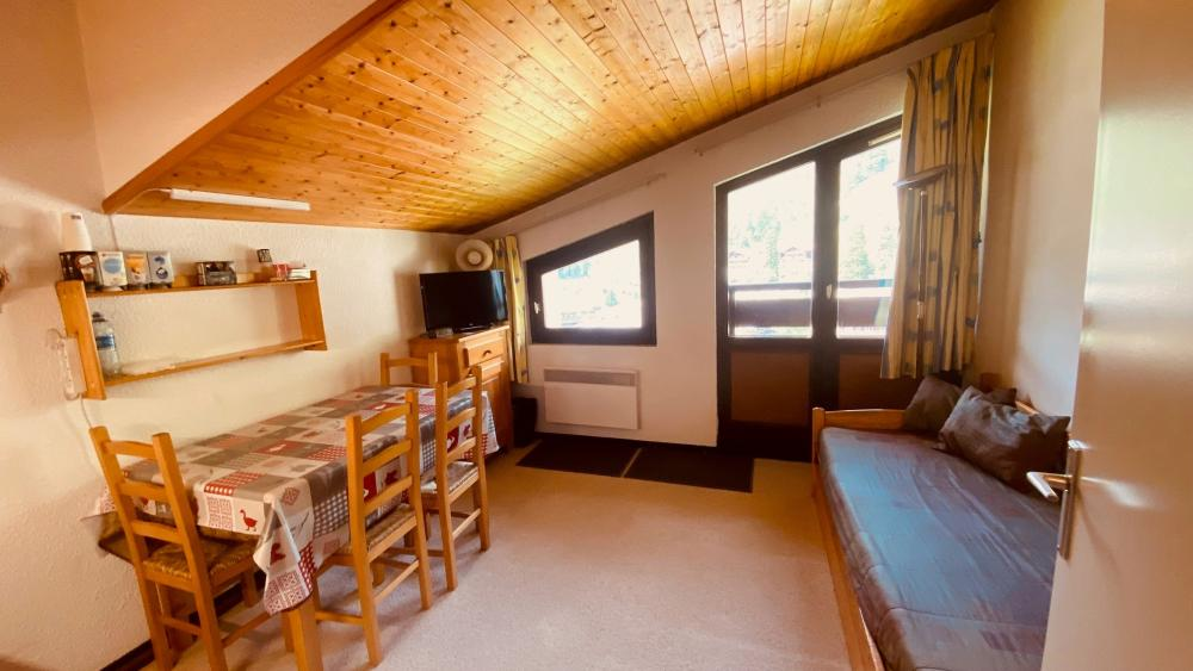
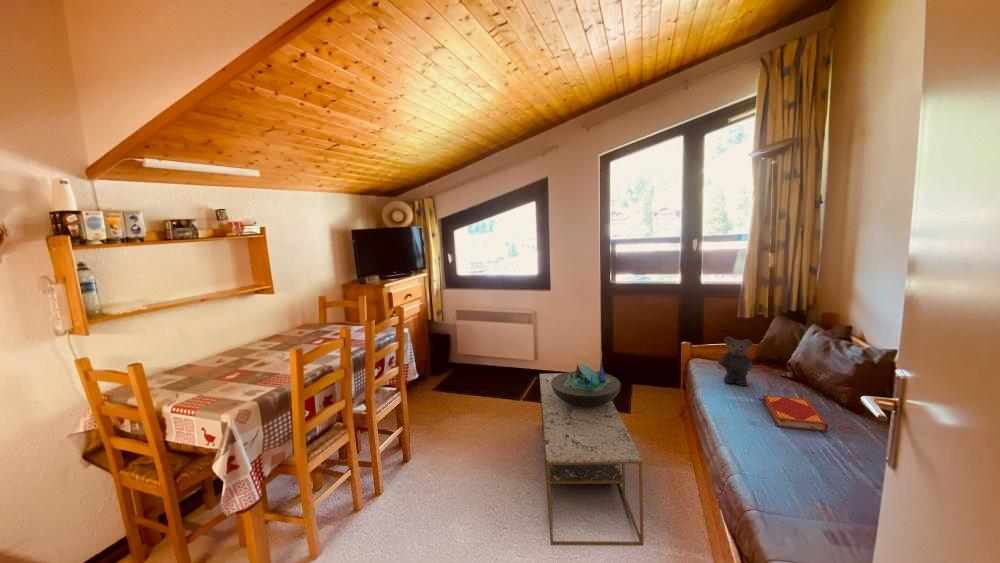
+ hardback book [762,394,829,433]
+ coffee table [539,372,645,547]
+ bear [717,335,754,387]
+ decorative bowl [551,361,621,407]
